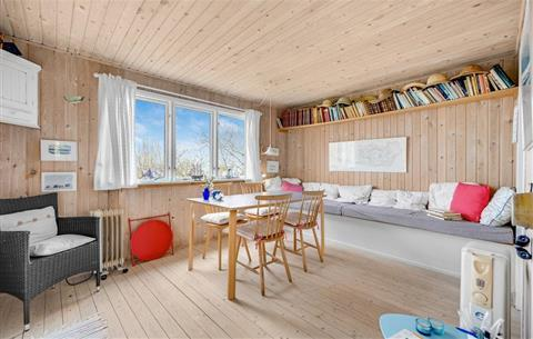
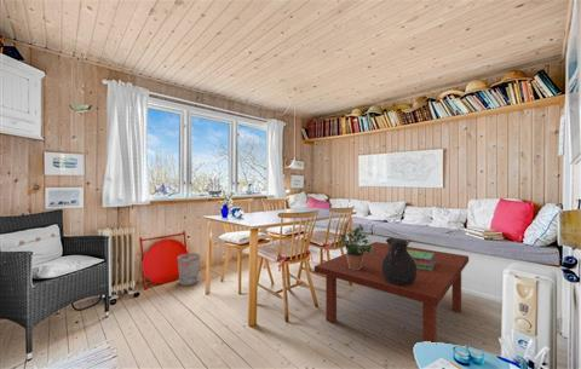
+ wastebasket [177,252,201,287]
+ potted plant [333,223,374,270]
+ stack of books [407,249,436,271]
+ ceramic jug [382,236,418,286]
+ coffee table [313,241,470,344]
